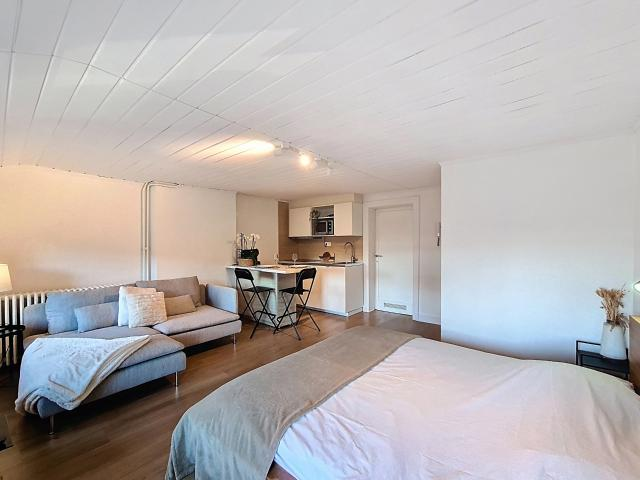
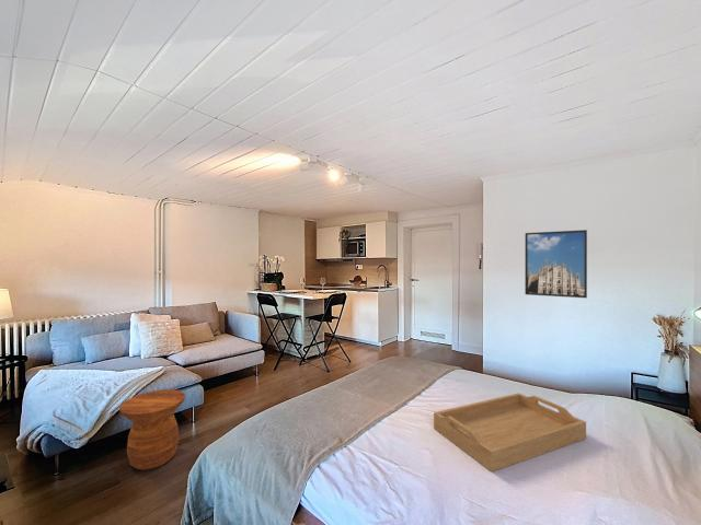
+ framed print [524,229,588,299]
+ serving tray [433,392,587,472]
+ side table [118,388,186,471]
